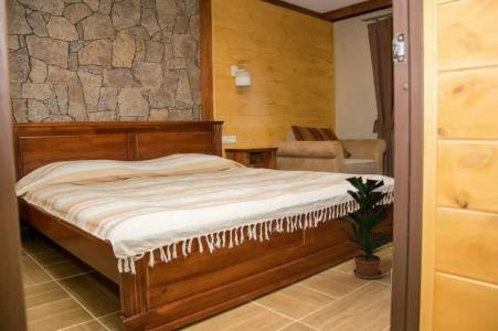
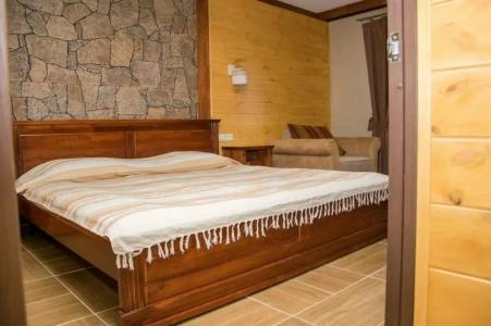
- potted plant [333,175,393,280]
